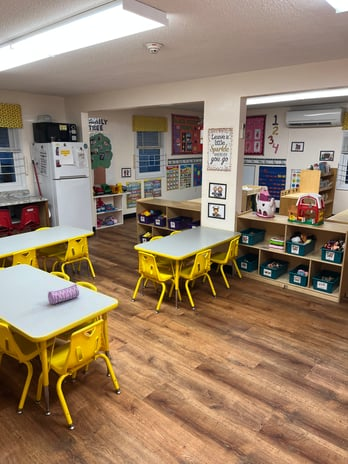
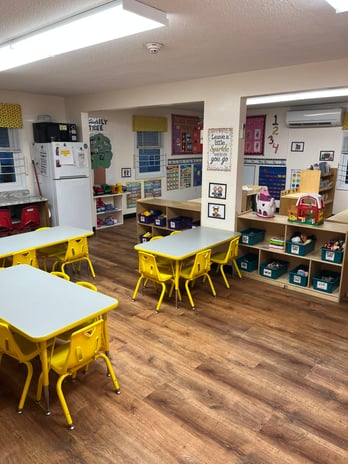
- pencil case [47,283,80,305]
